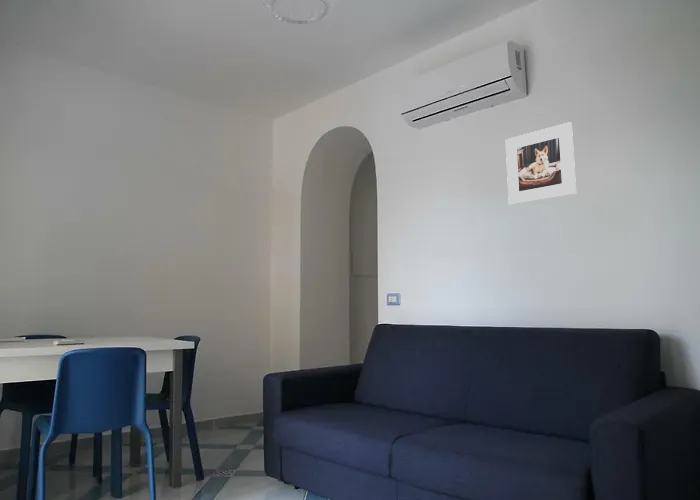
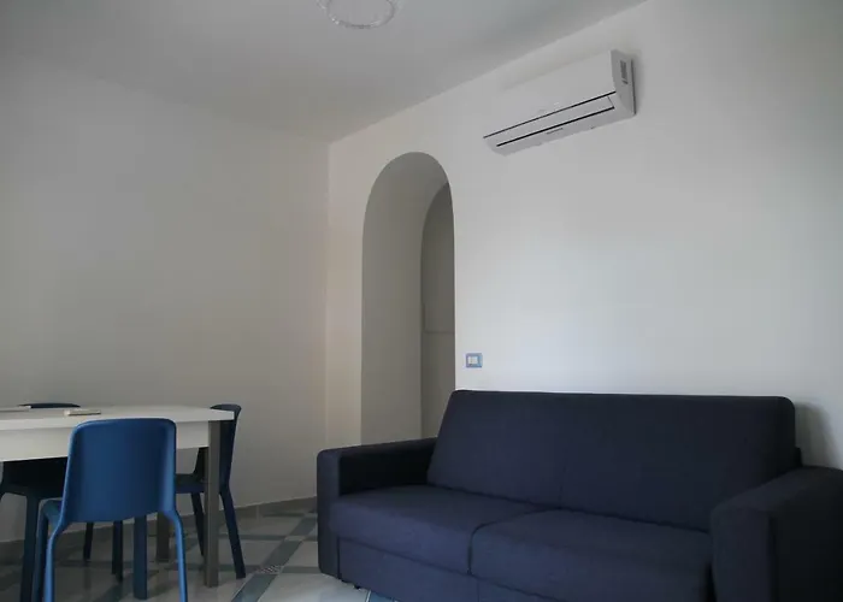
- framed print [505,121,577,206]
